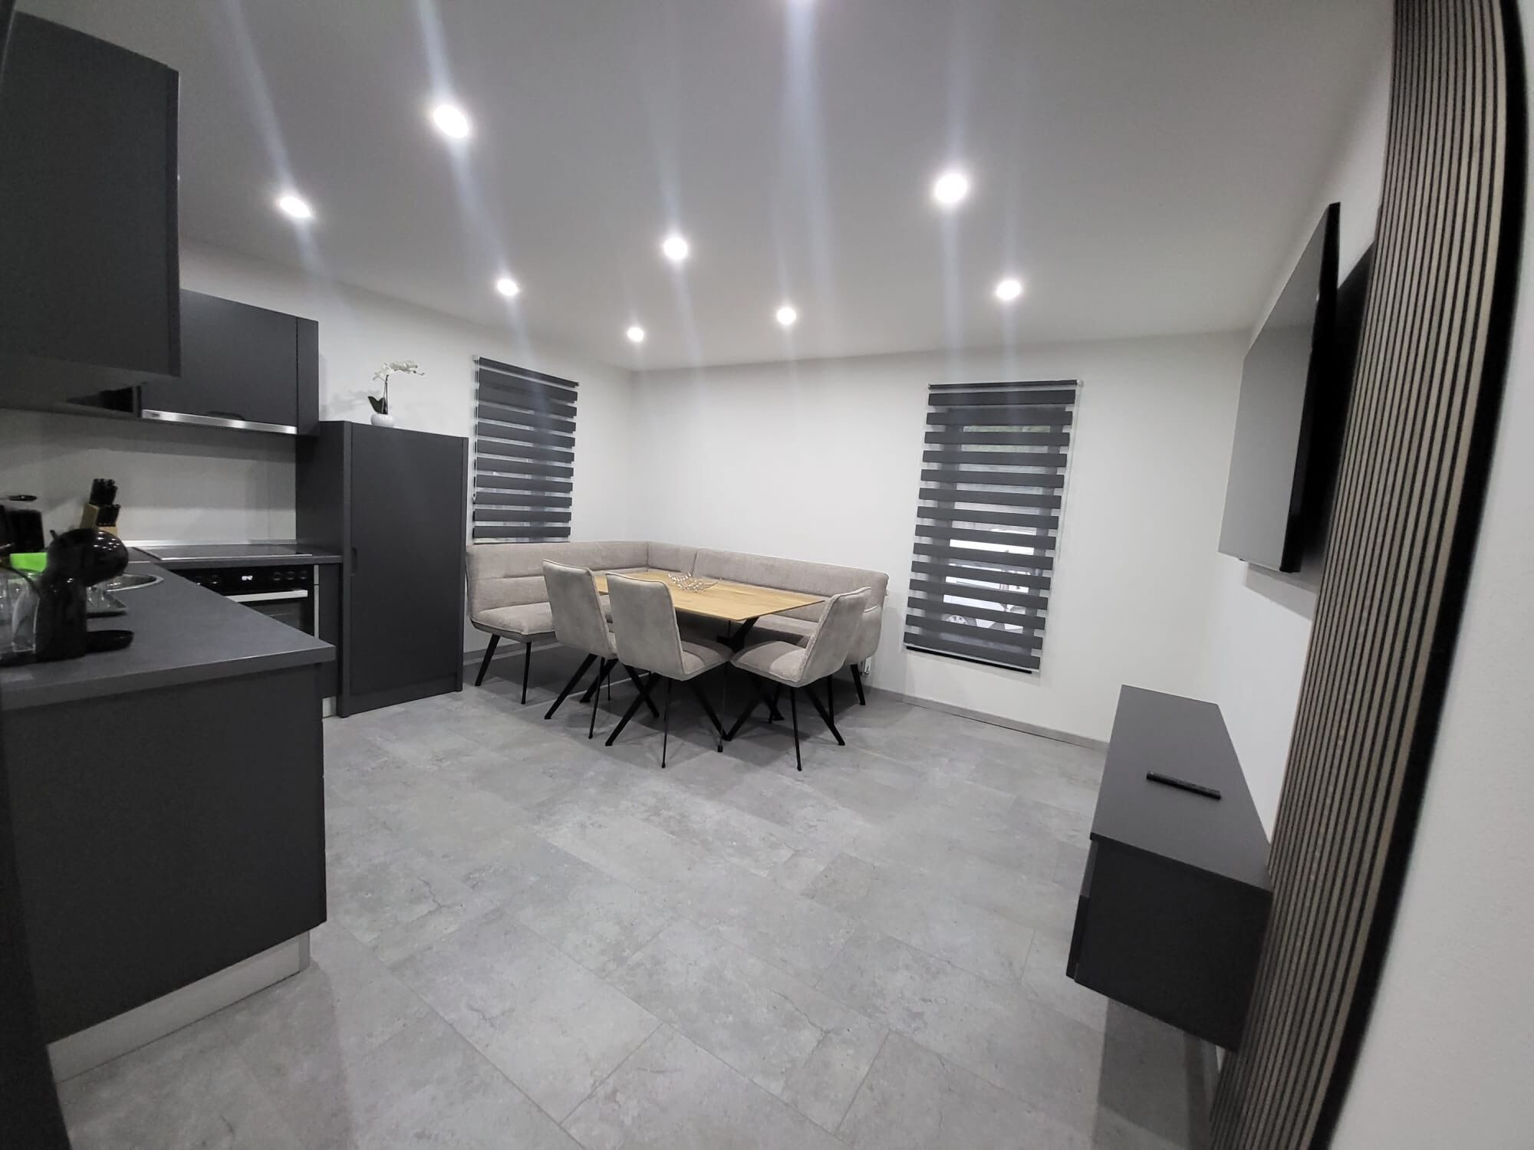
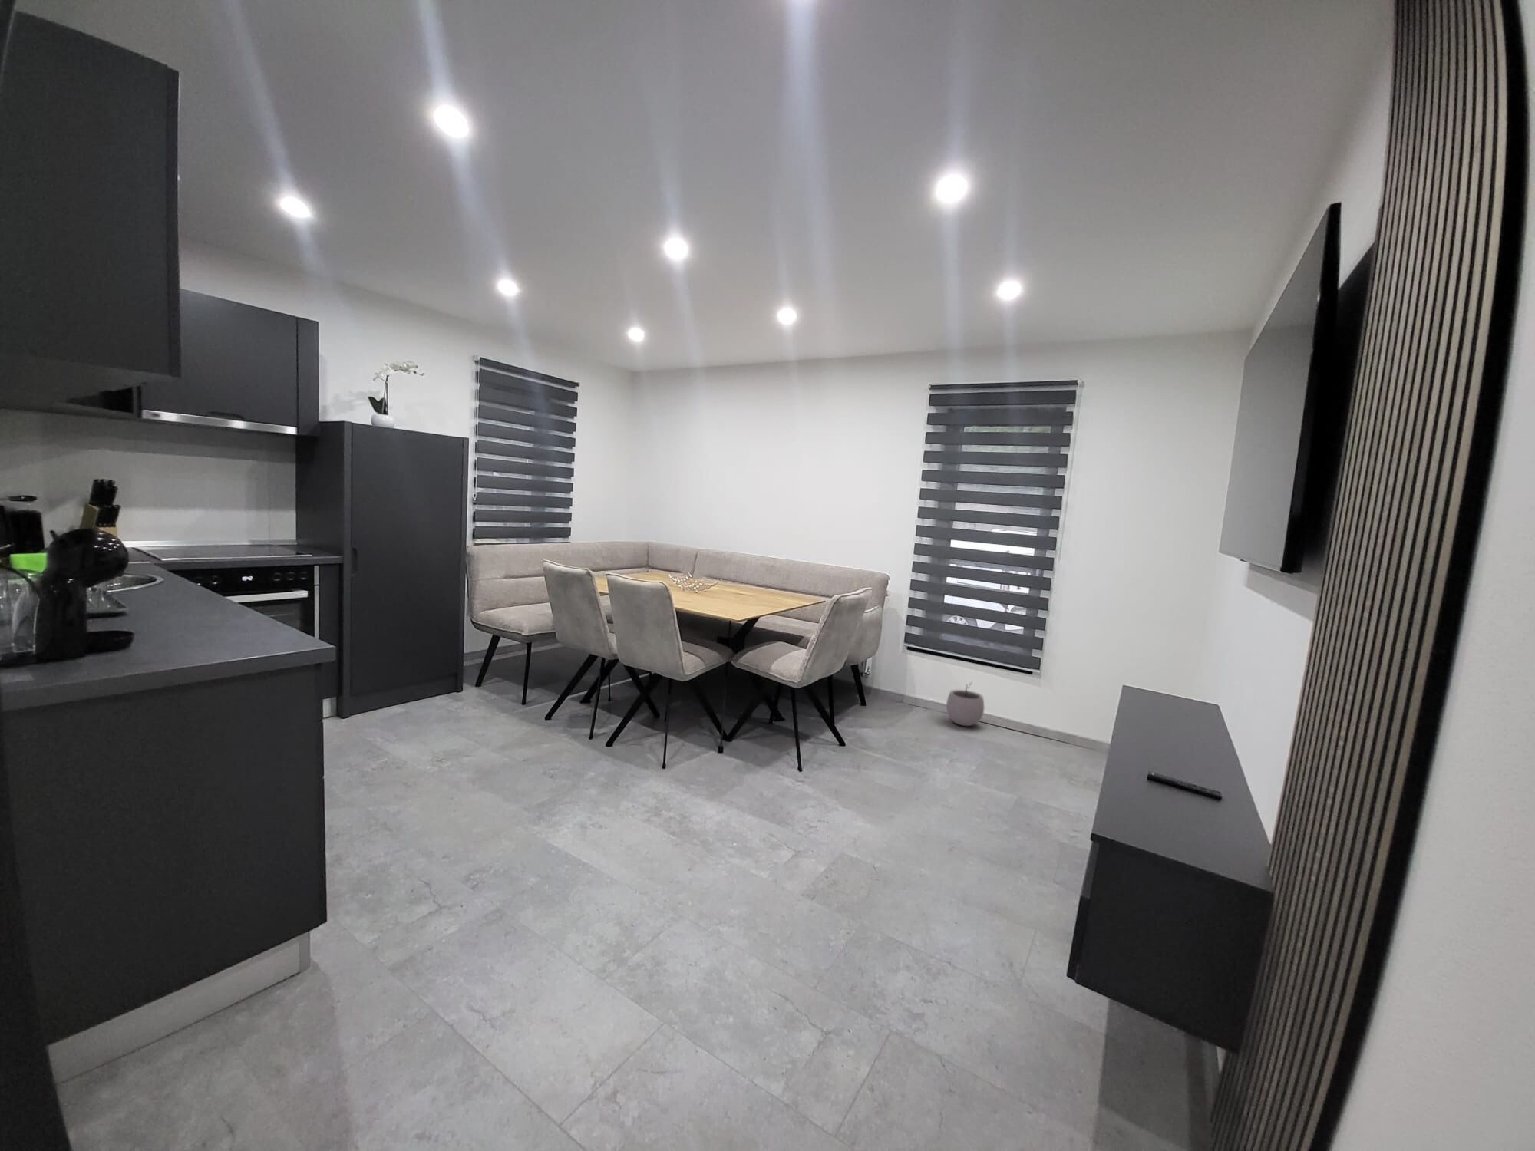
+ plant pot [945,681,985,727]
